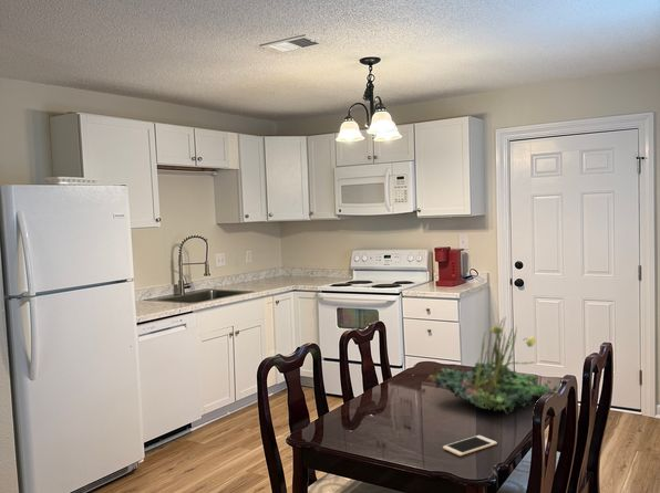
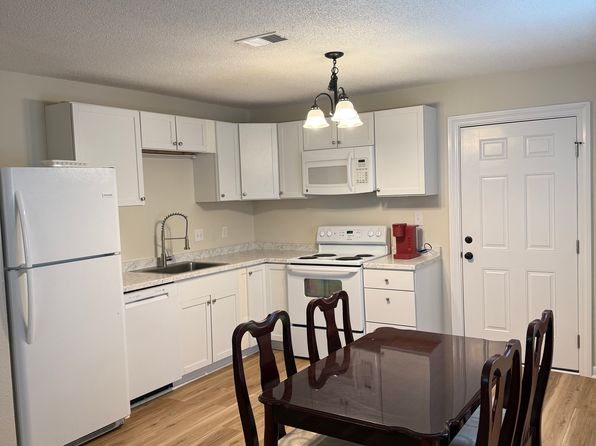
- cell phone [442,434,498,457]
- plant [427,316,559,416]
